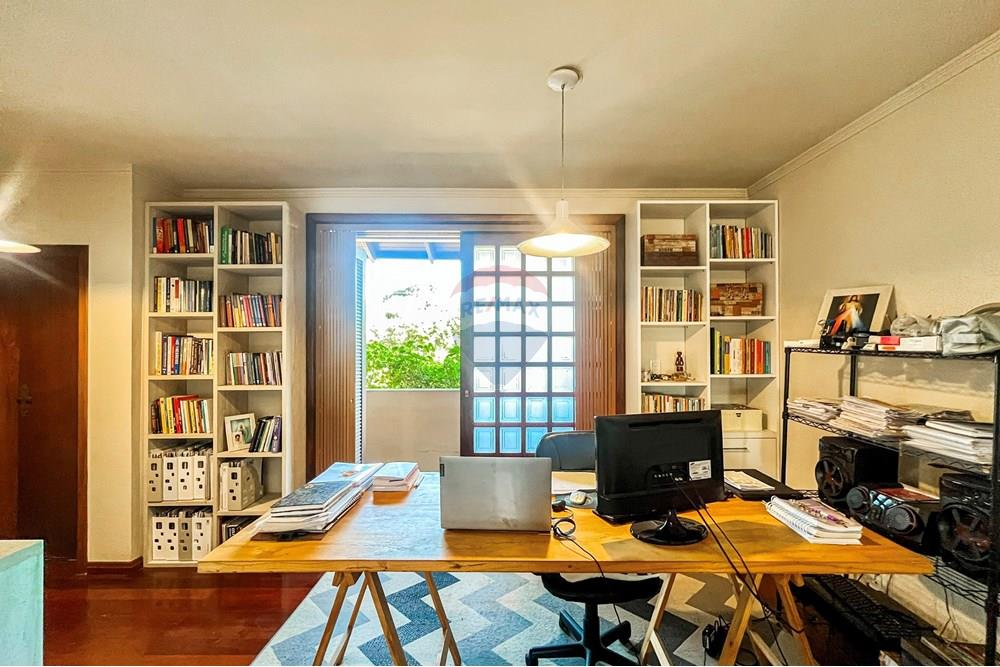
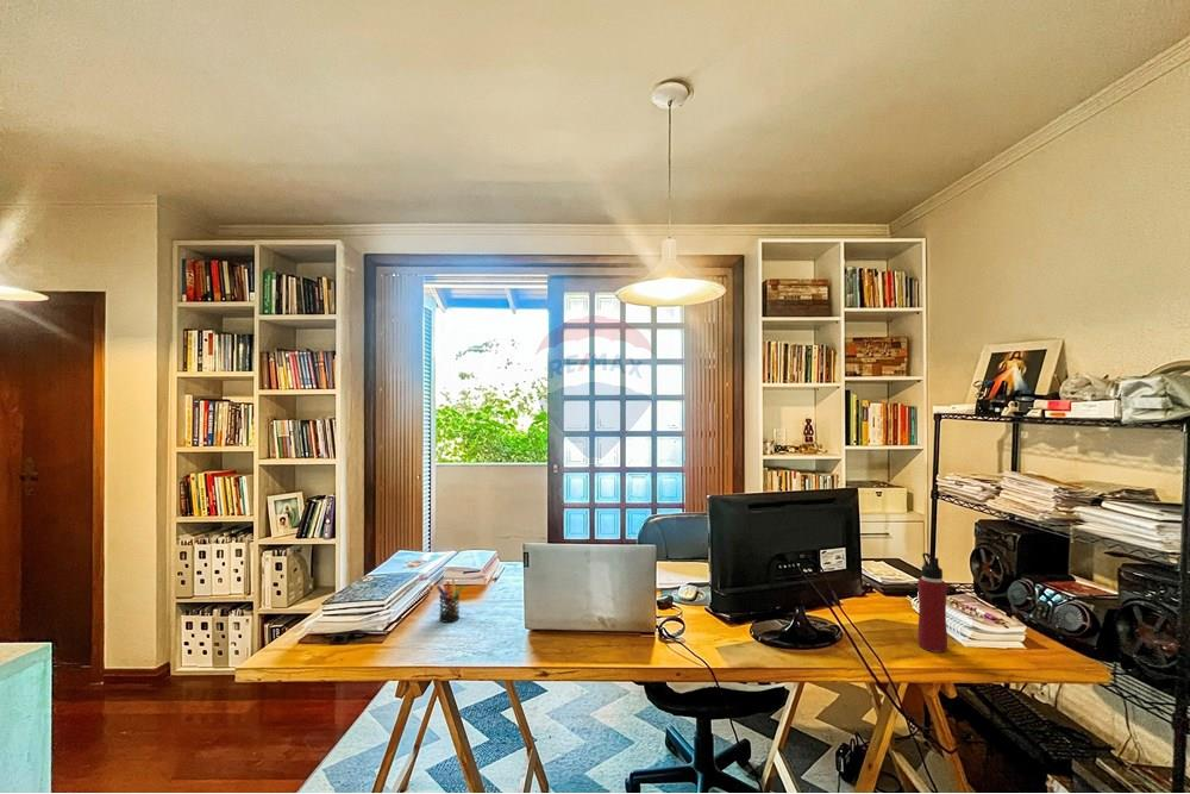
+ water bottle [916,552,948,654]
+ pen holder [436,577,466,624]
